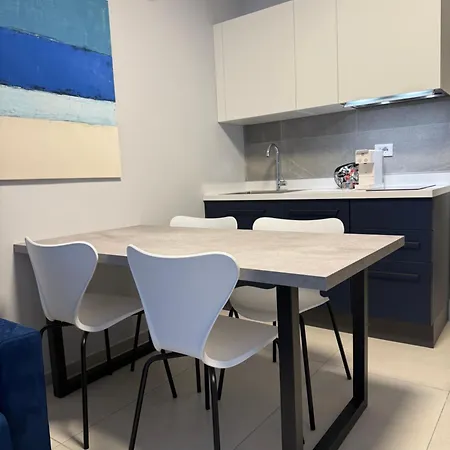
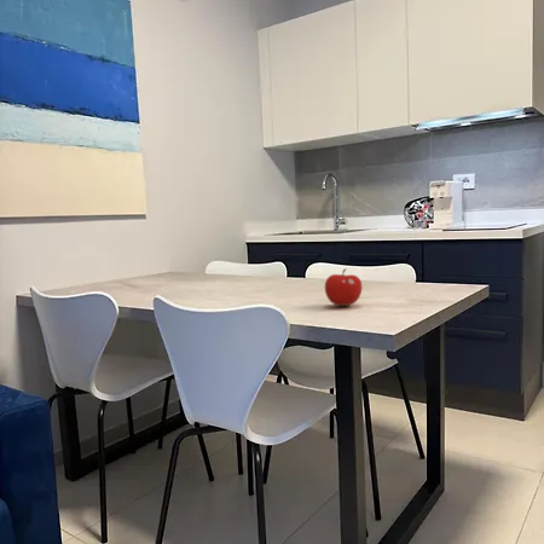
+ fruit [324,267,363,307]
